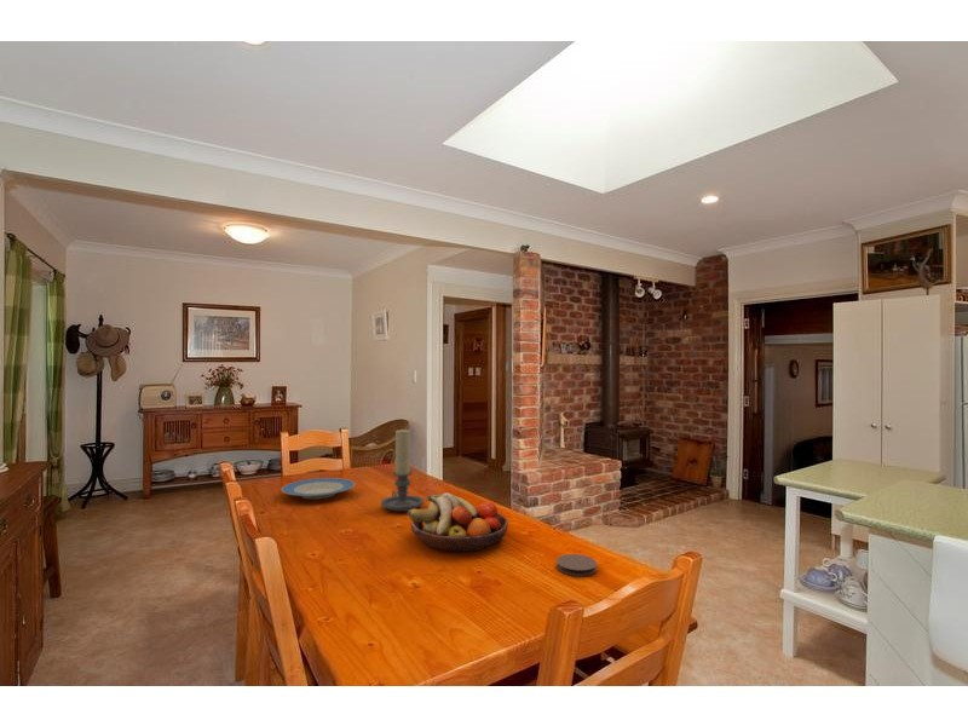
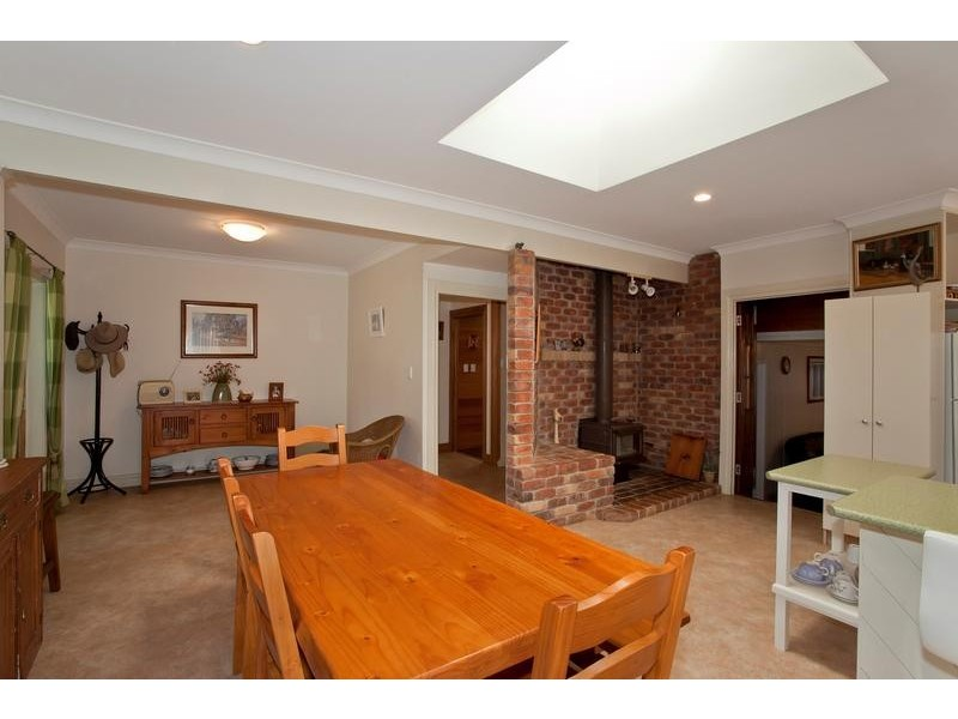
- candle holder [380,428,425,513]
- plate [281,477,356,500]
- fruit bowl [407,491,509,553]
- coaster [555,553,598,577]
